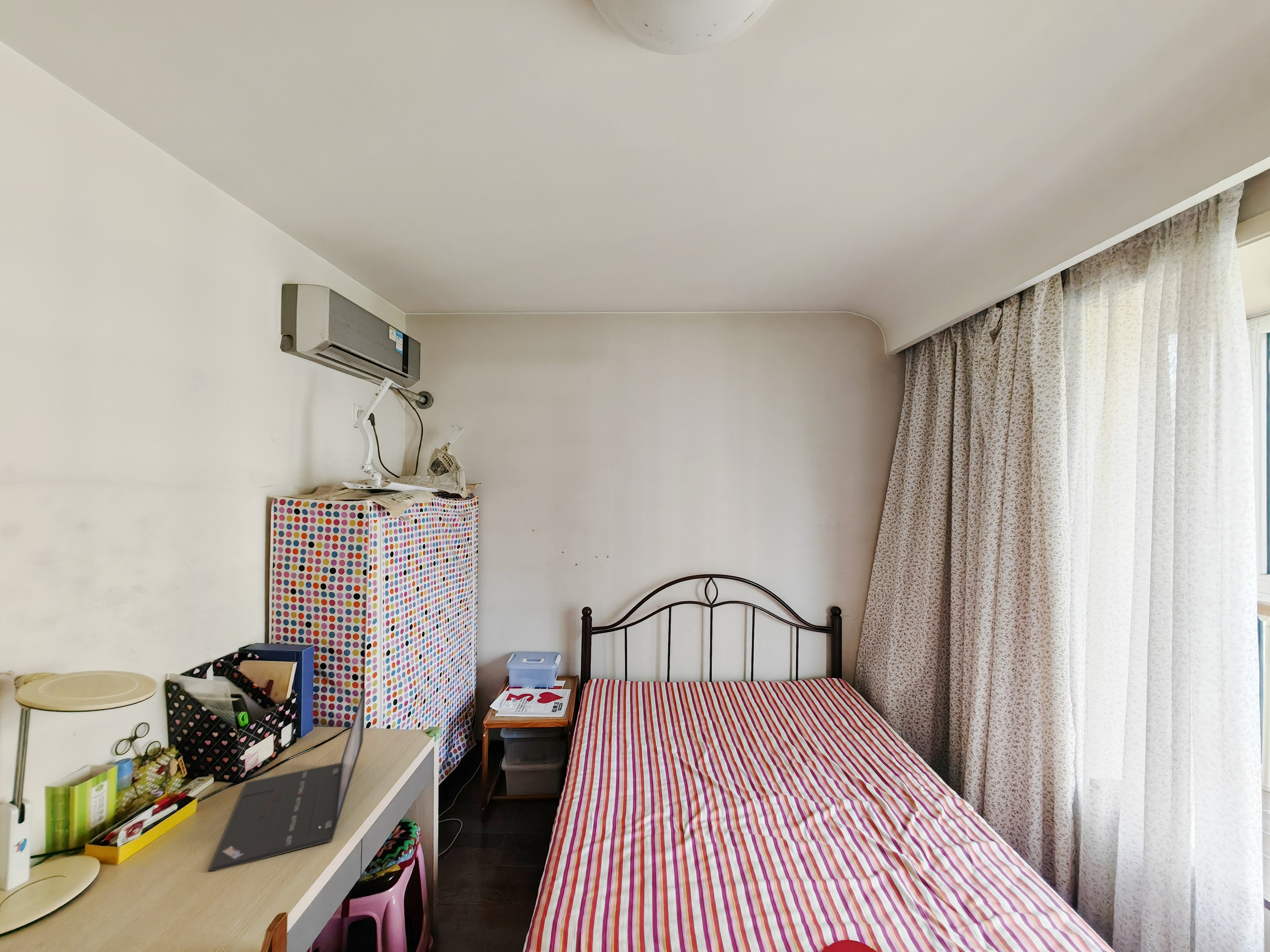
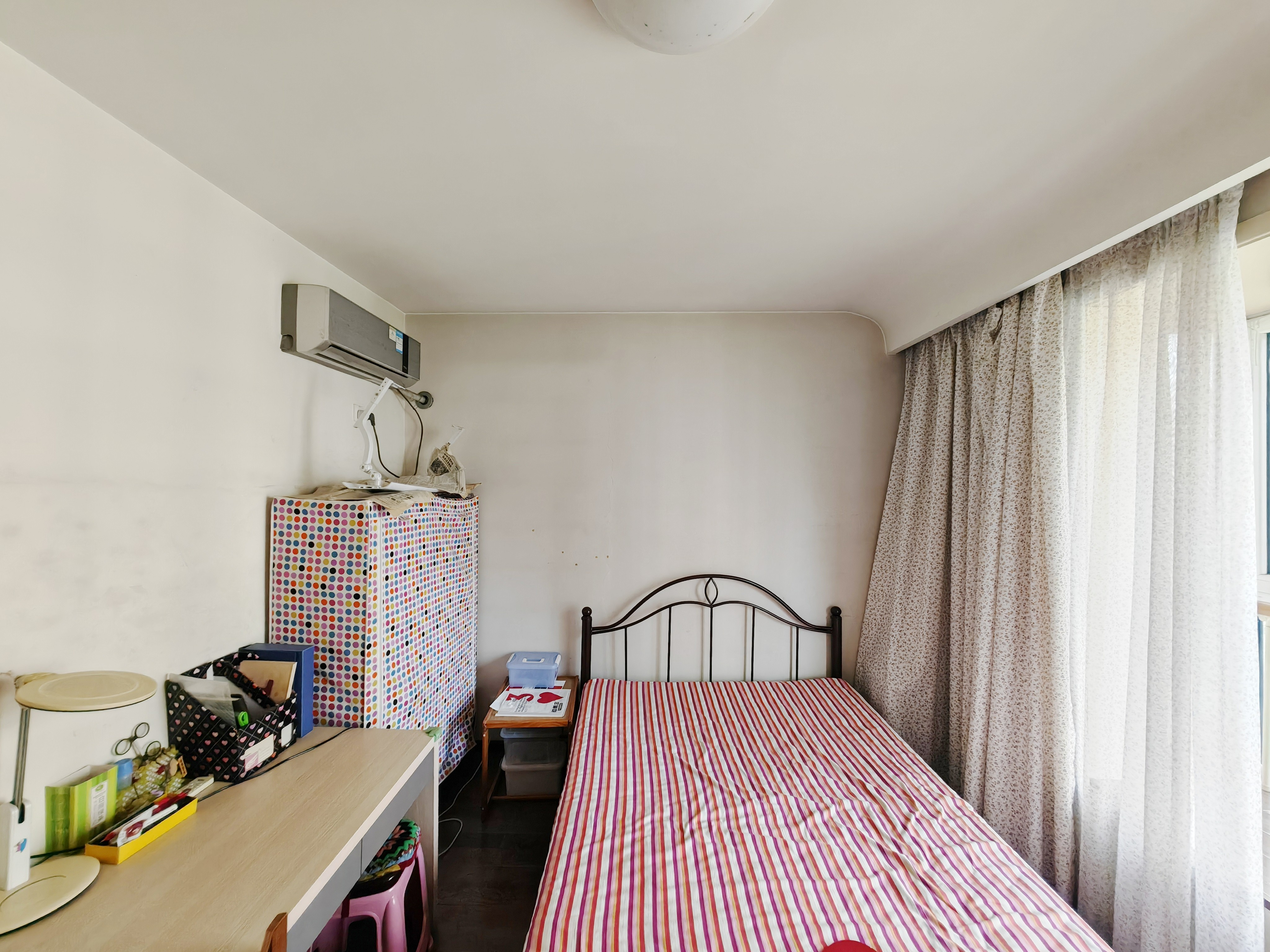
- laptop [209,688,366,871]
